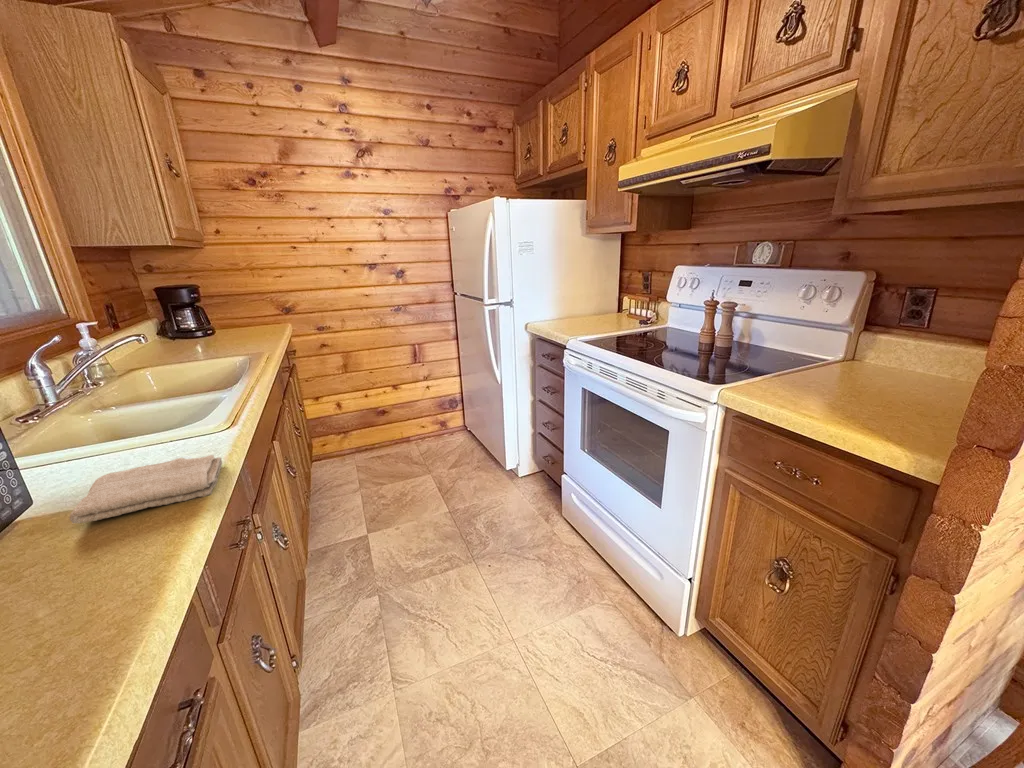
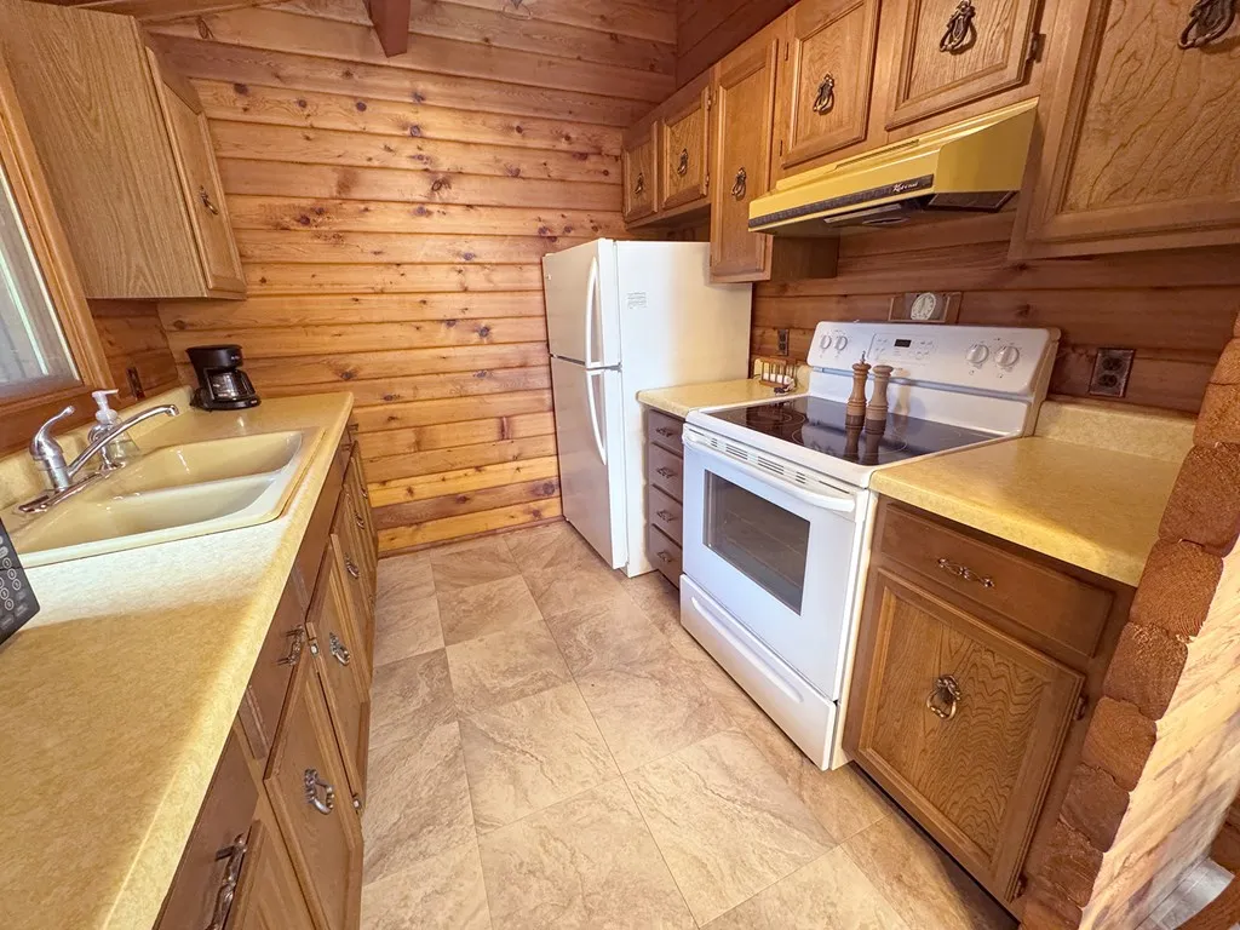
- washcloth [69,454,223,525]
